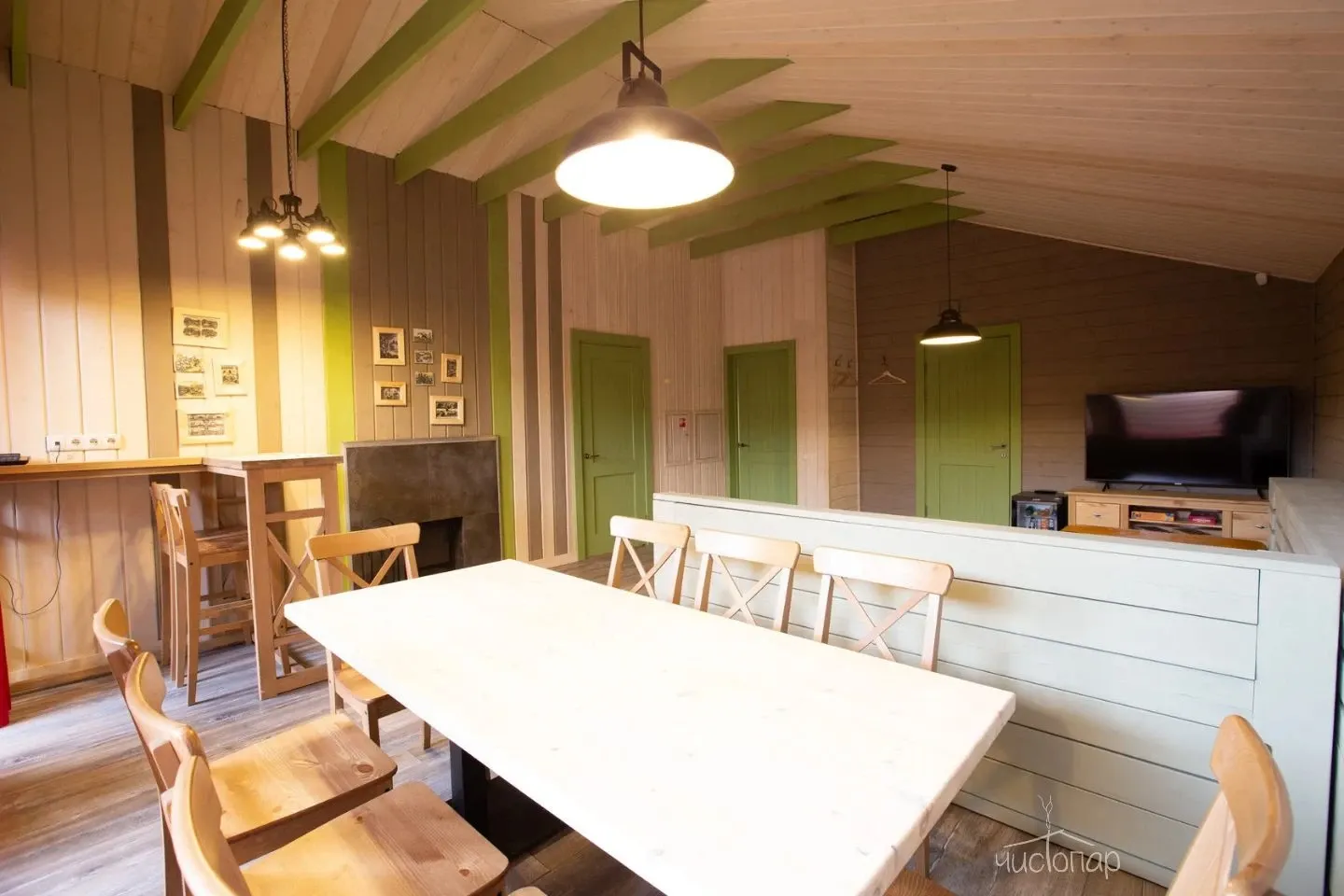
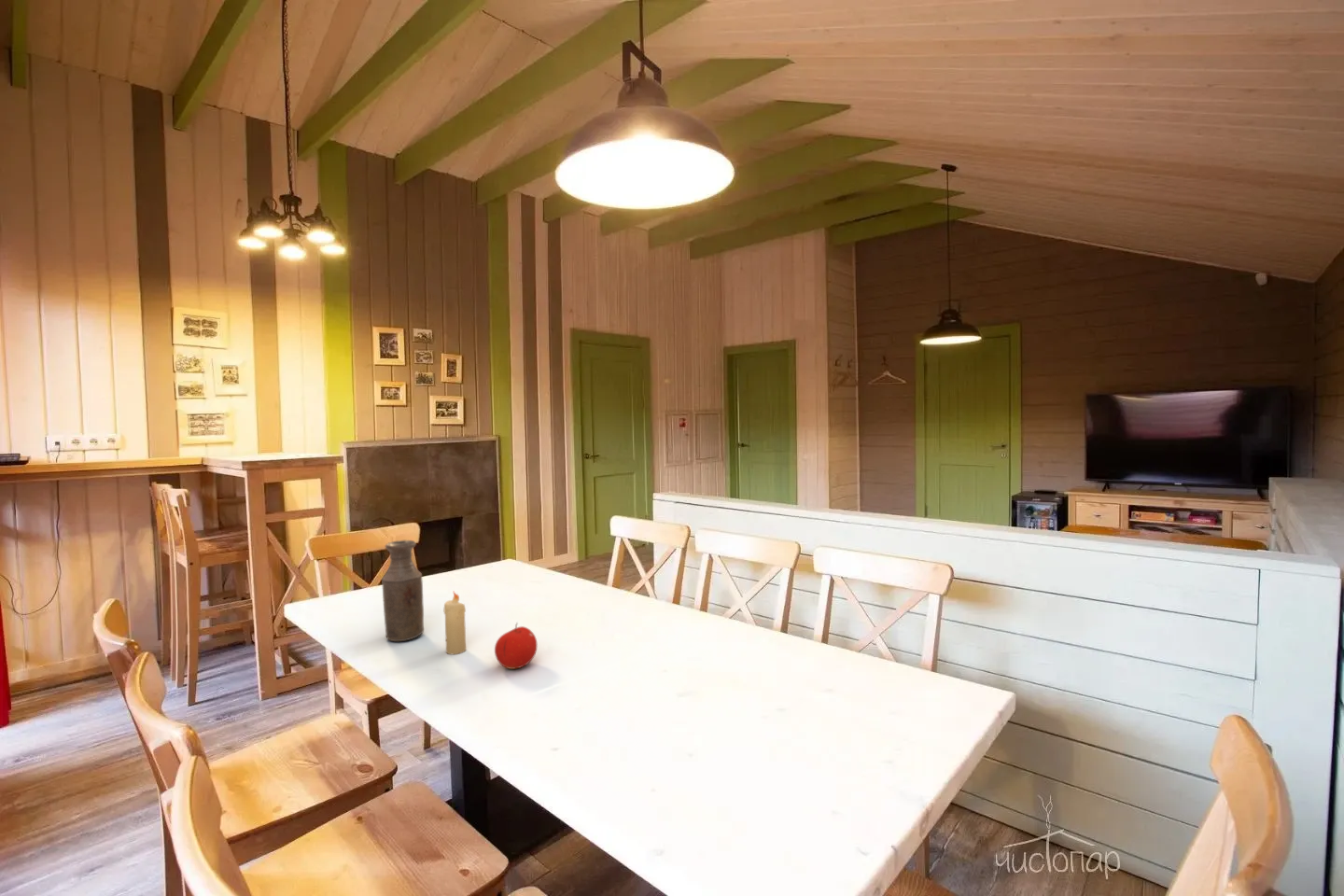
+ fruit [494,622,539,670]
+ candle [443,591,467,655]
+ bottle [381,539,425,642]
